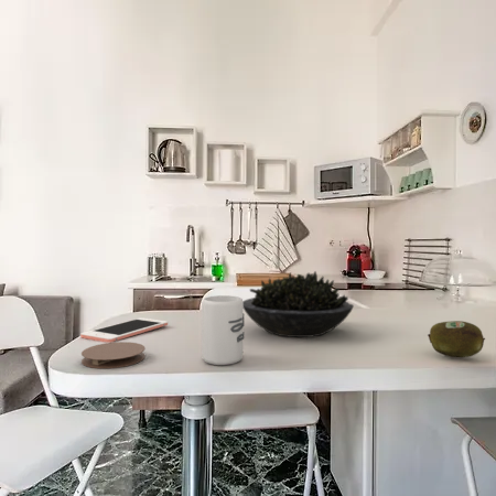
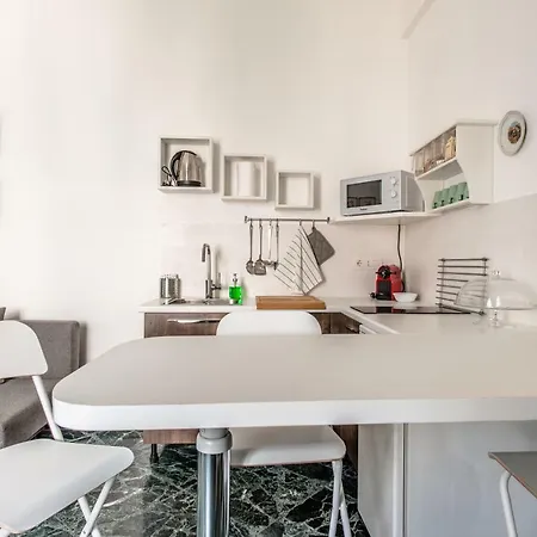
- coaster [80,341,147,369]
- fruit [427,320,486,359]
- cell phone [79,317,169,343]
- succulent plant [242,270,355,338]
- cup [201,294,246,366]
